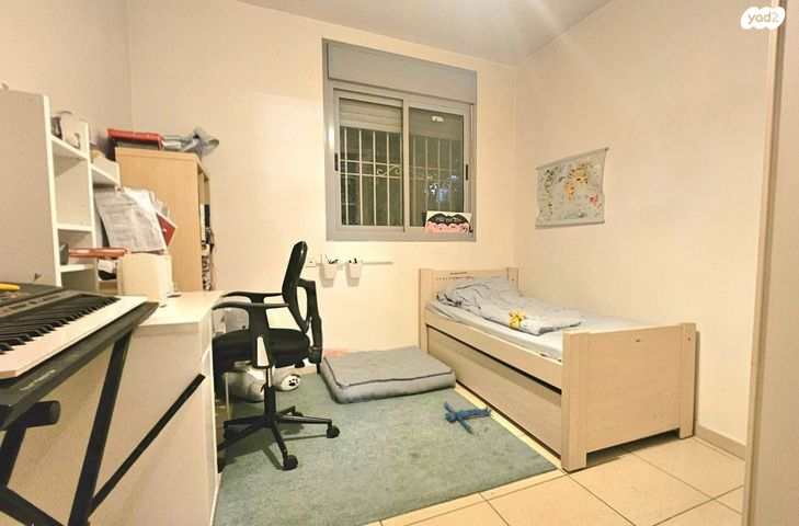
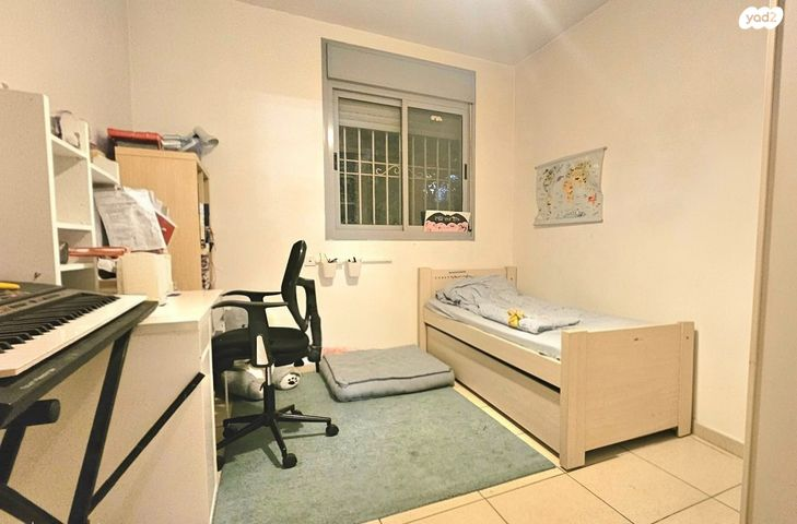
- plush toy [443,401,493,434]
